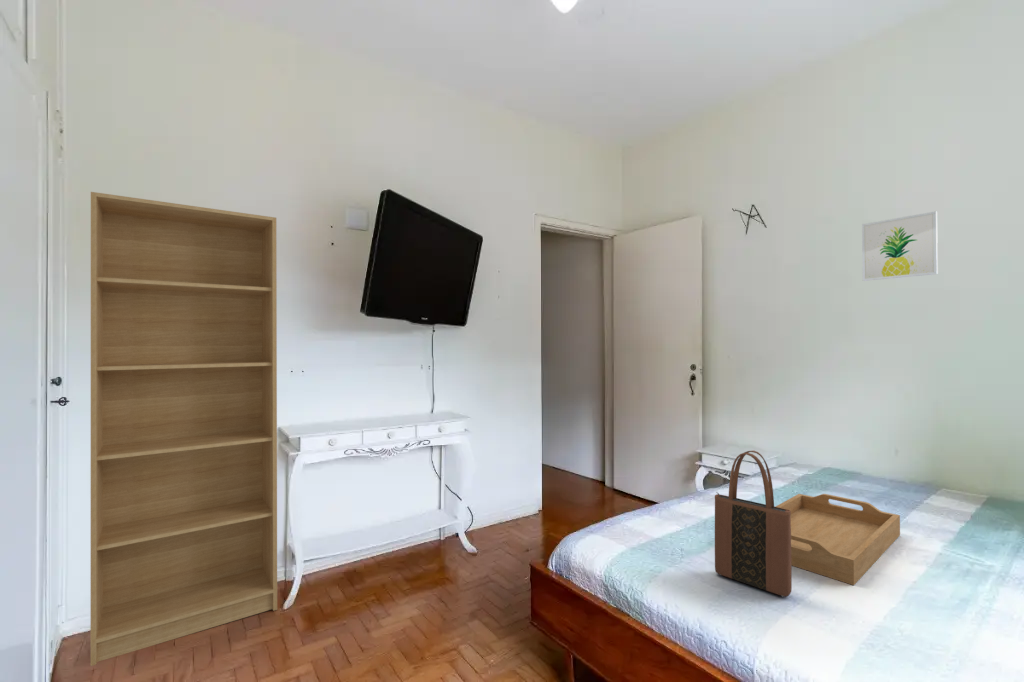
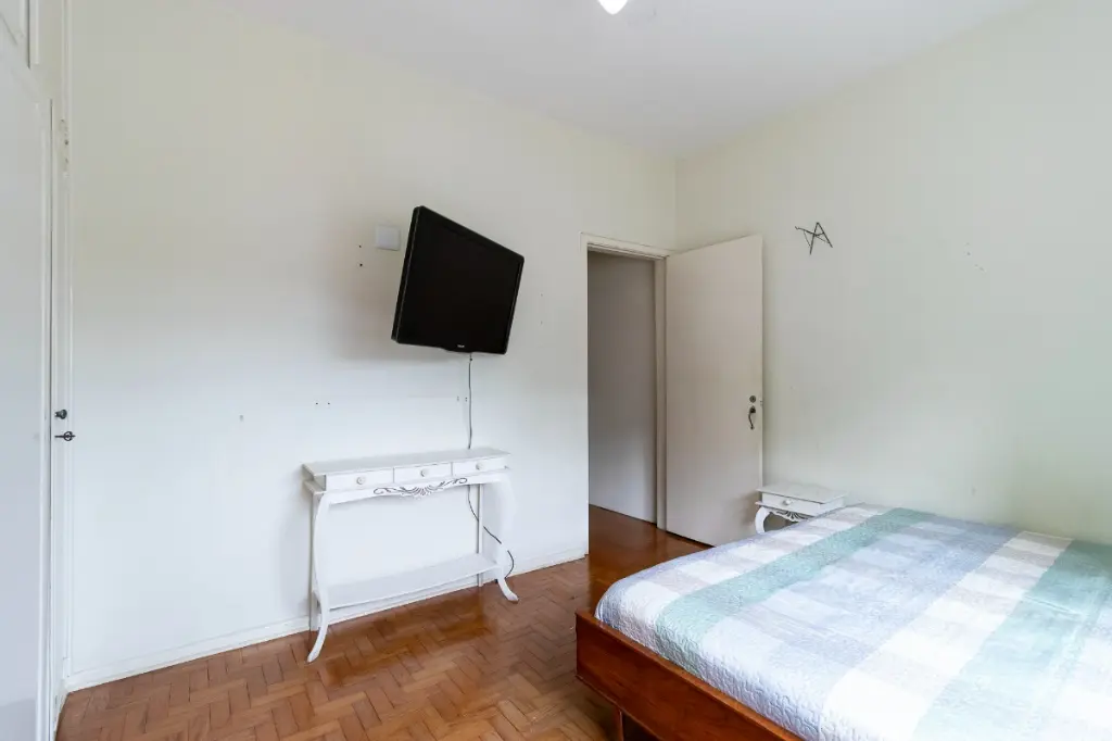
- serving tray [775,493,901,586]
- wall art [861,210,939,282]
- bookshelf [90,191,278,667]
- tote bag [714,450,793,598]
